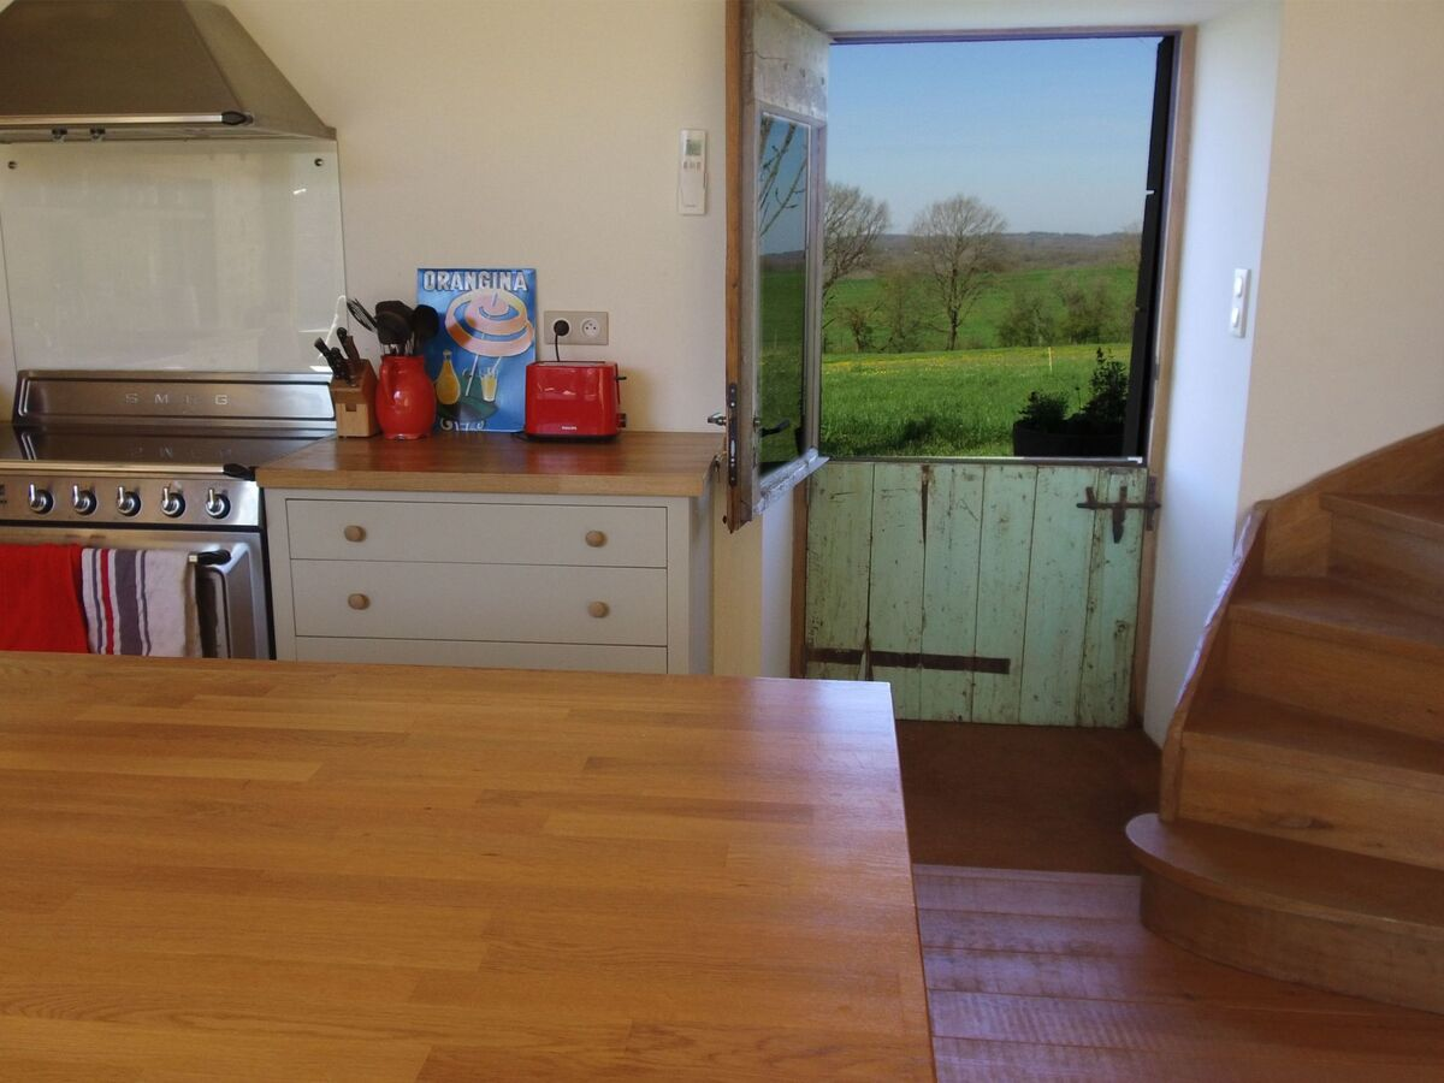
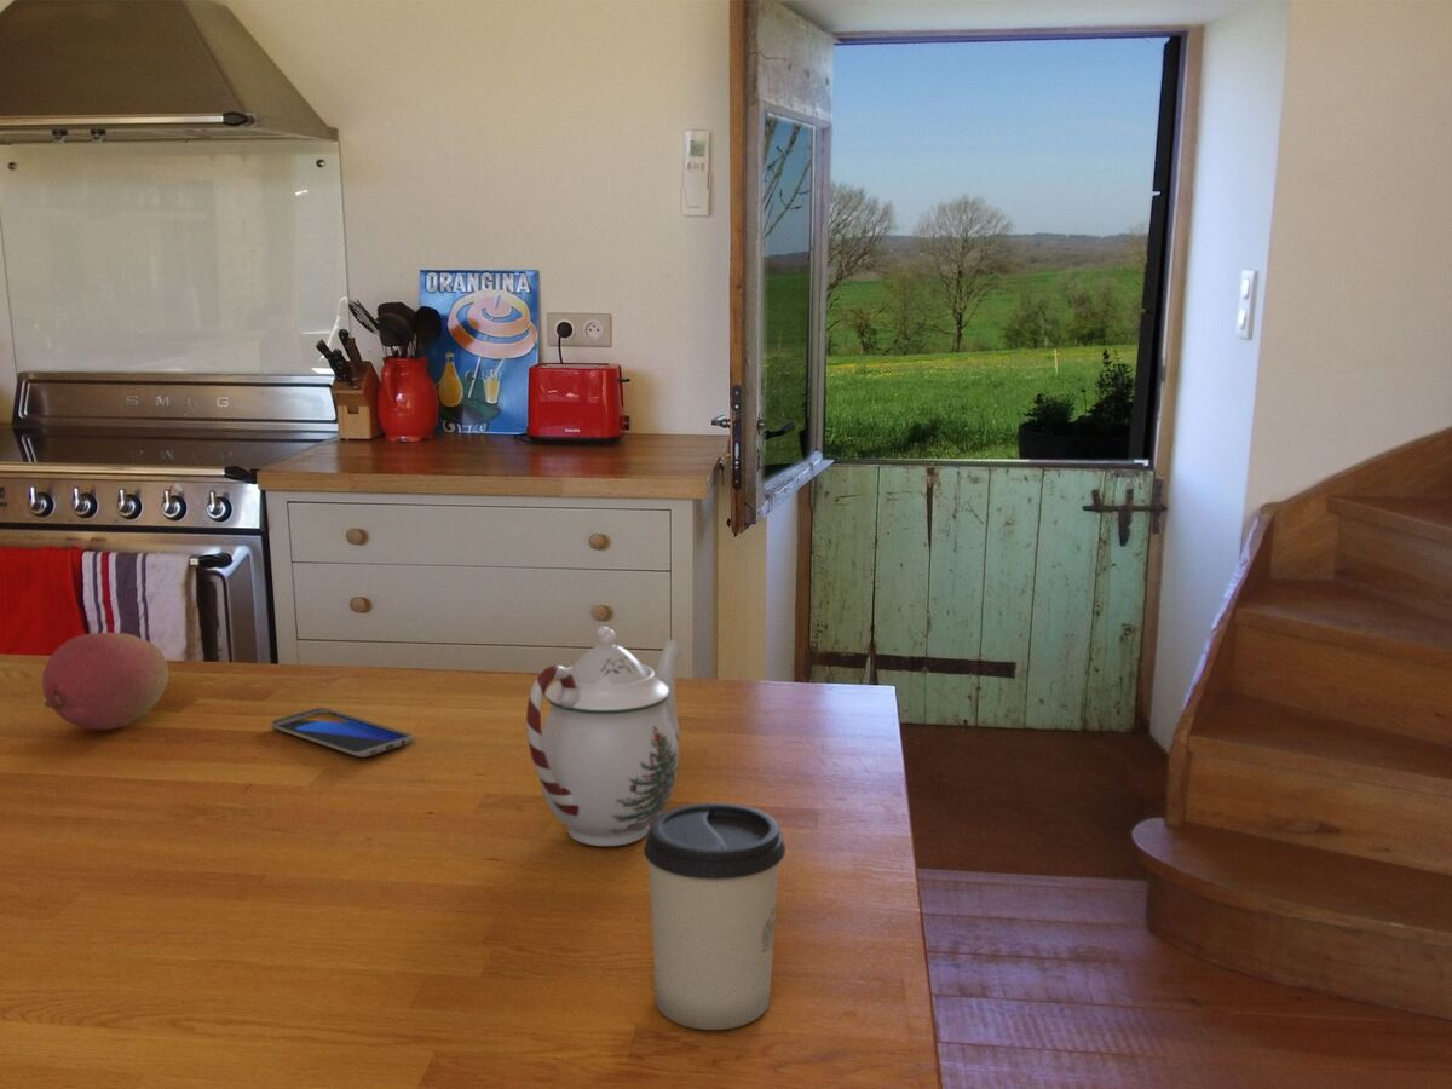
+ smartphone [270,707,415,759]
+ teapot [525,626,685,847]
+ cup [643,802,786,1031]
+ fruit [41,632,169,731]
